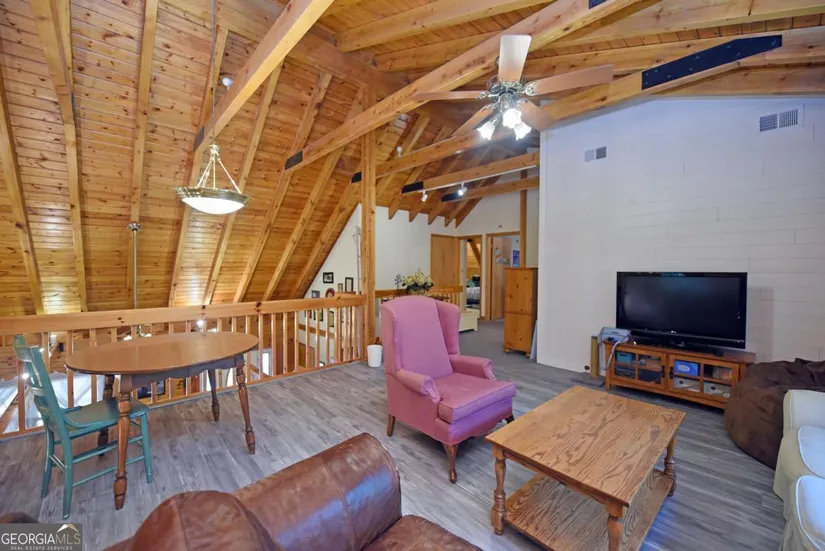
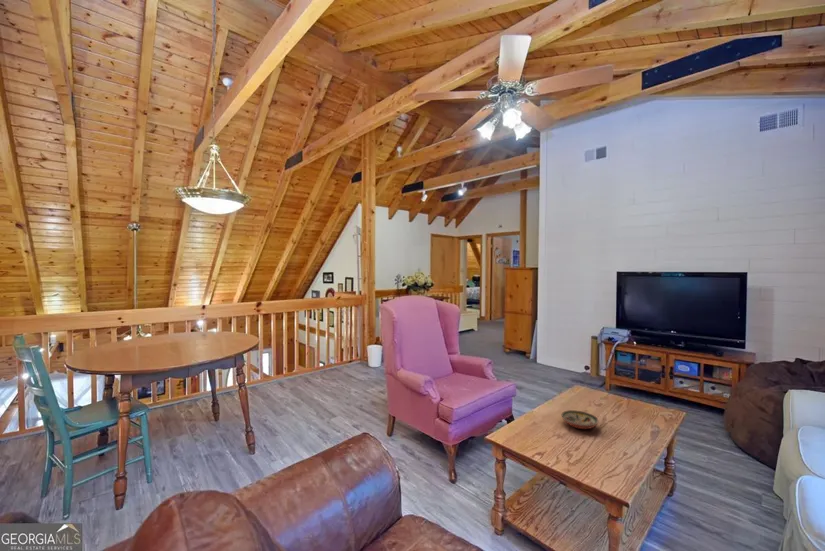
+ decorative bowl [560,409,600,430]
